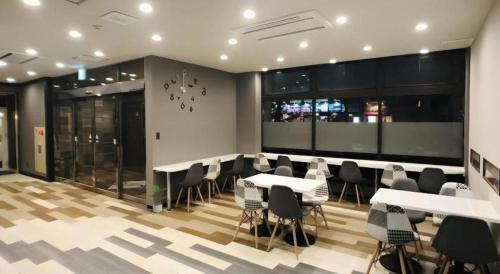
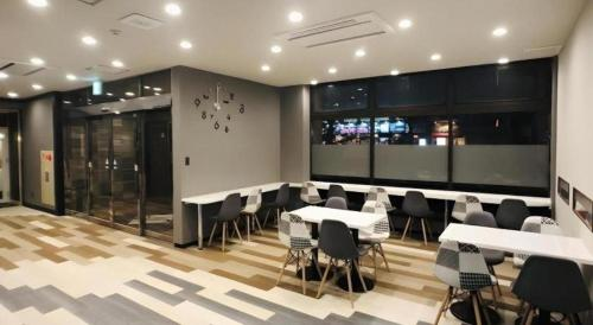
- potted plant [149,184,168,214]
